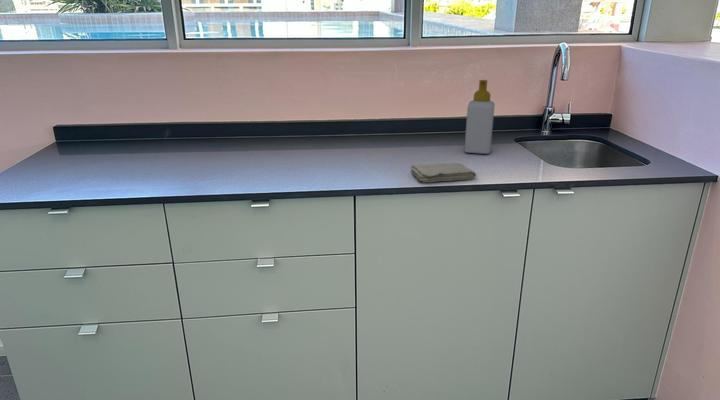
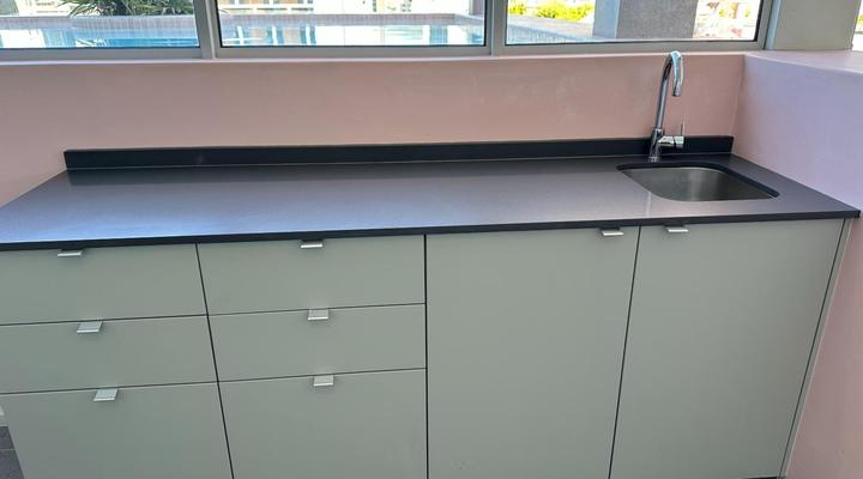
- soap bottle [463,79,496,155]
- washcloth [409,162,477,183]
